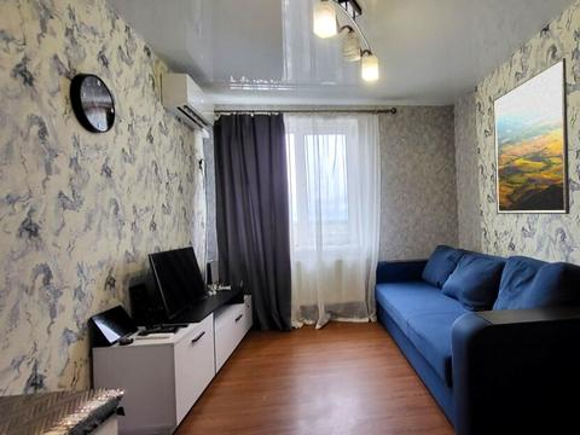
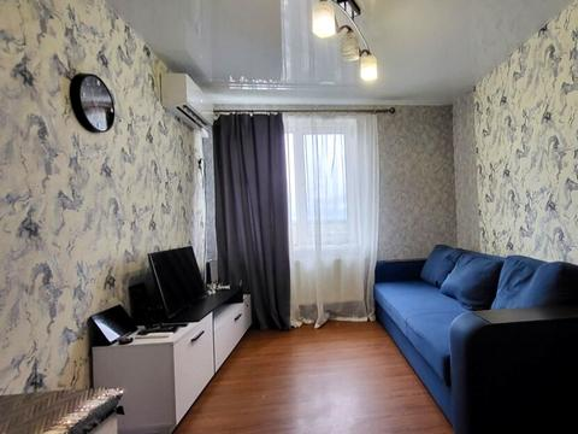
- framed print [492,57,572,215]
